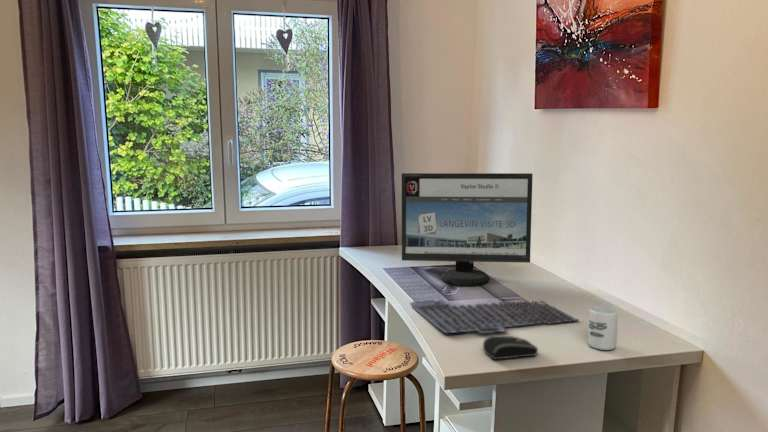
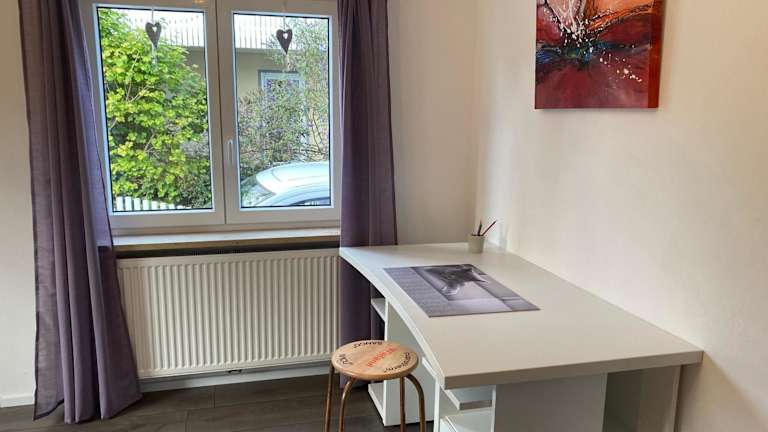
- computer mouse [482,335,539,361]
- cup [587,305,619,351]
- computer monitor [401,172,534,287]
- keyboard [409,298,579,334]
